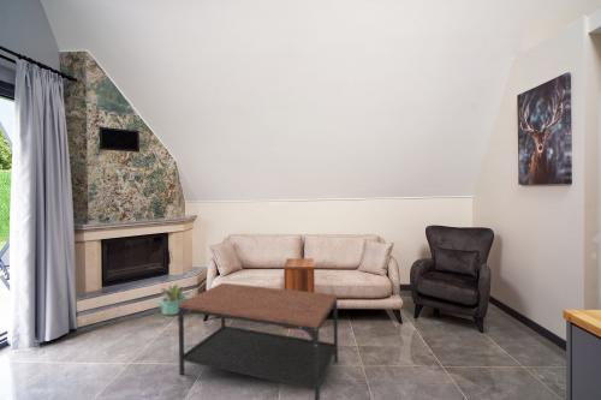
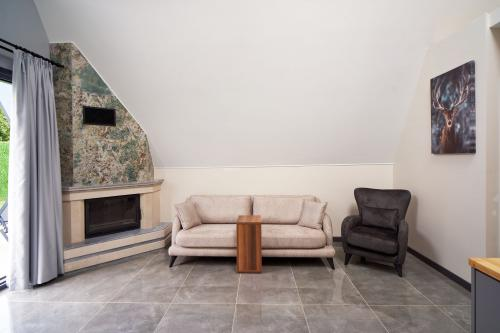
- decorative plant [156,283,191,317]
- coffee table [177,282,339,400]
